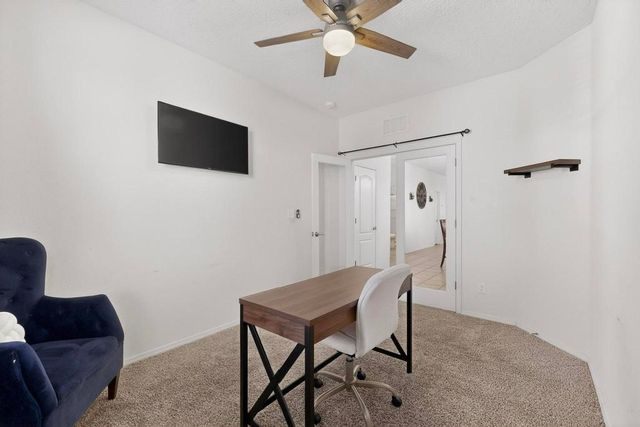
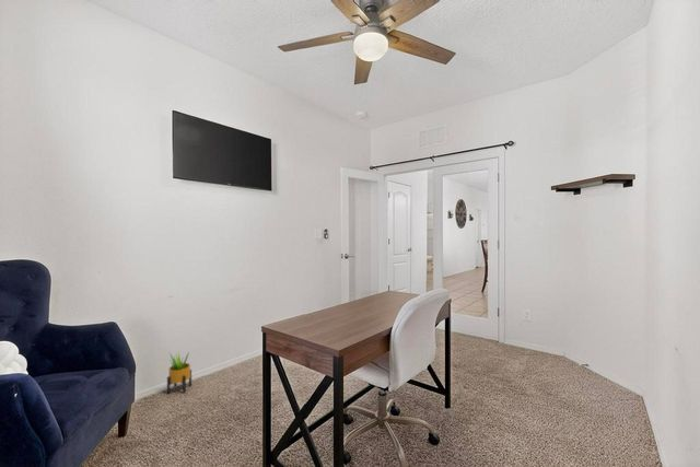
+ potted plant [166,349,192,395]
